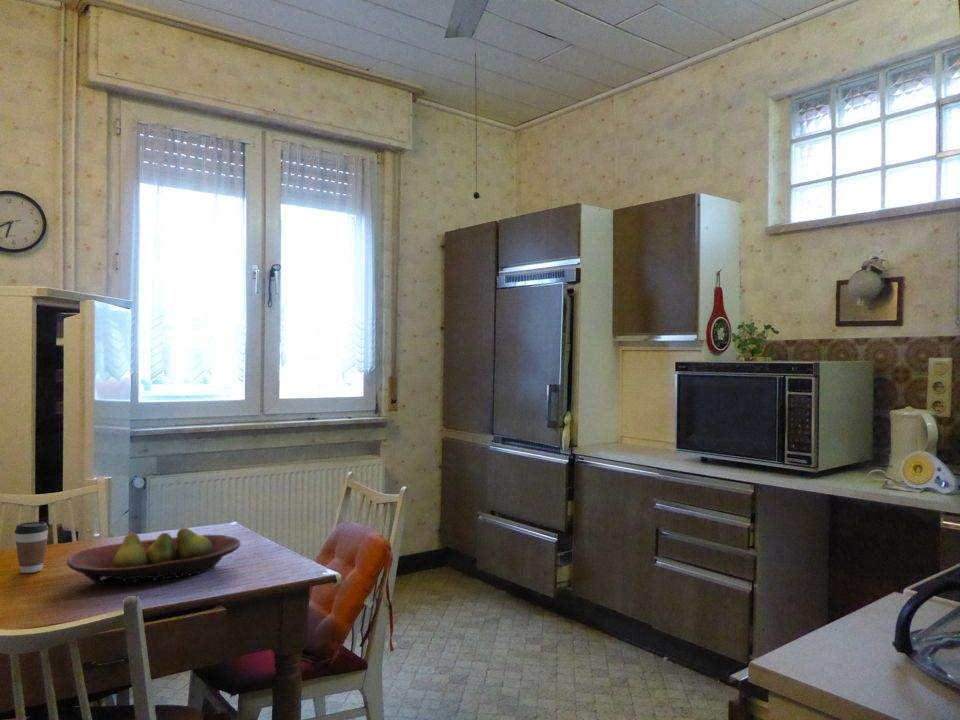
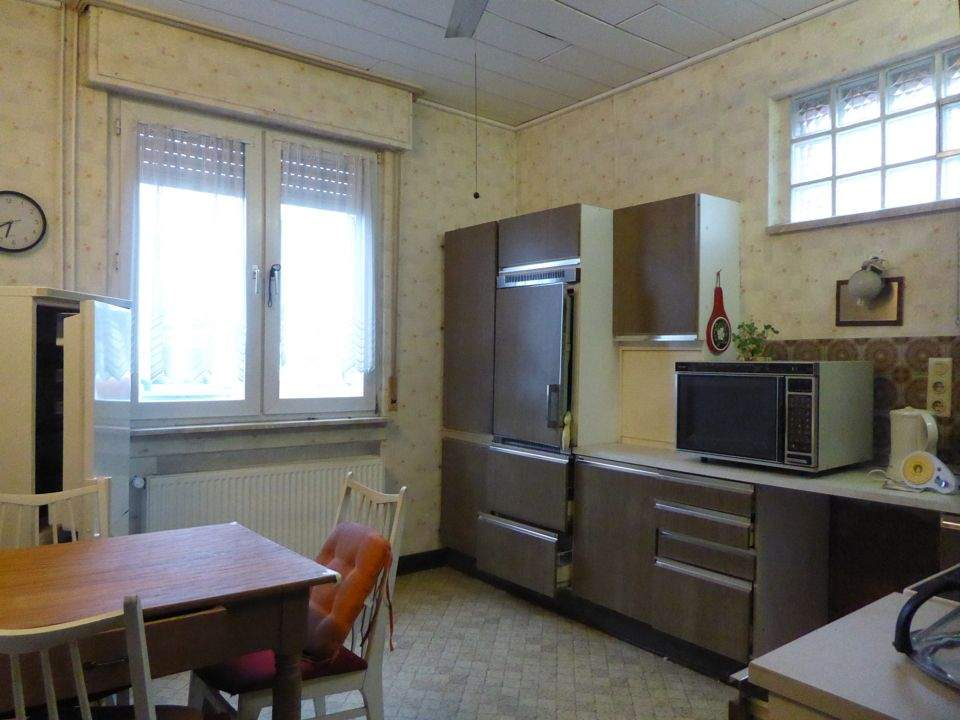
- fruit bowl [66,527,241,586]
- coffee cup [14,521,50,574]
